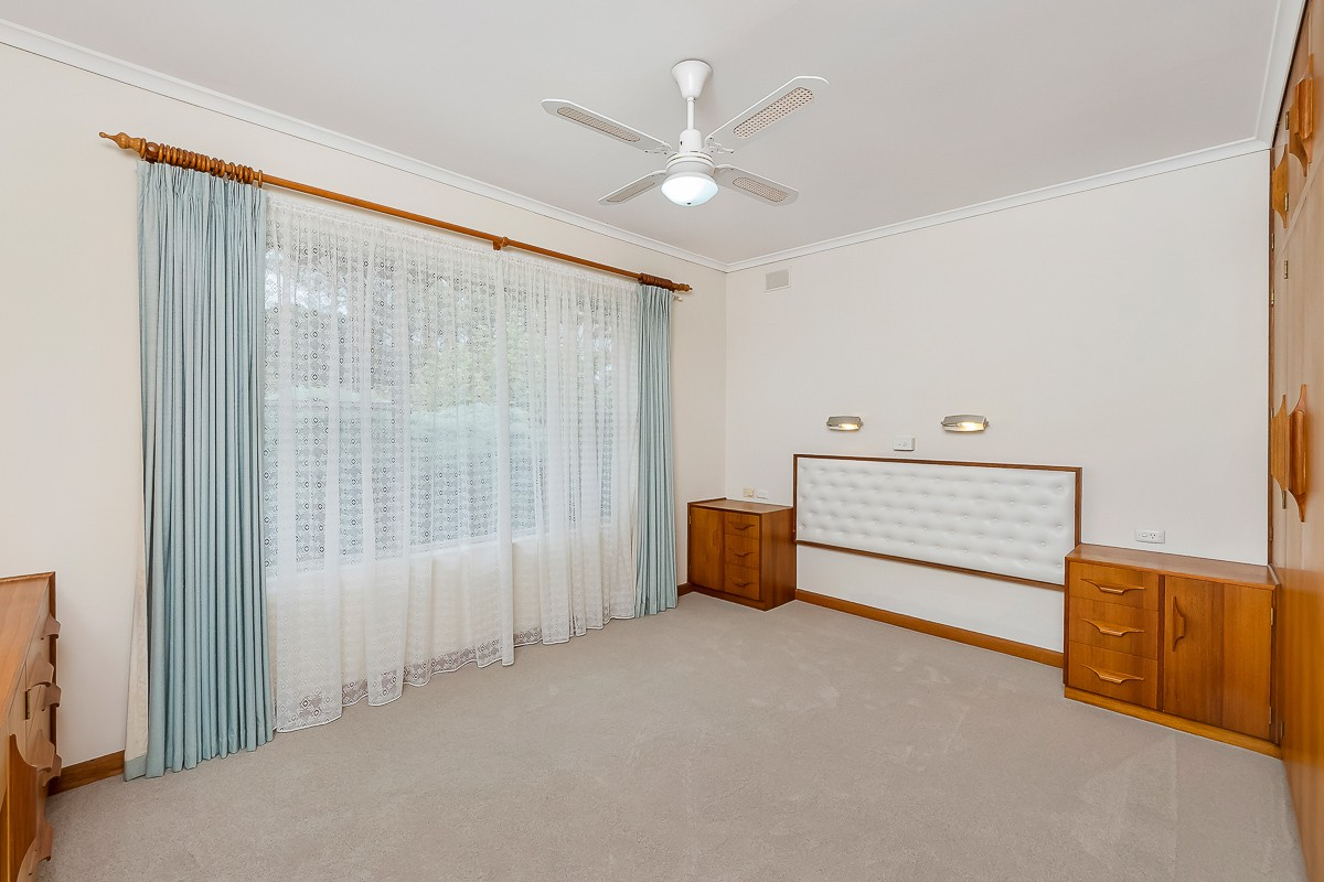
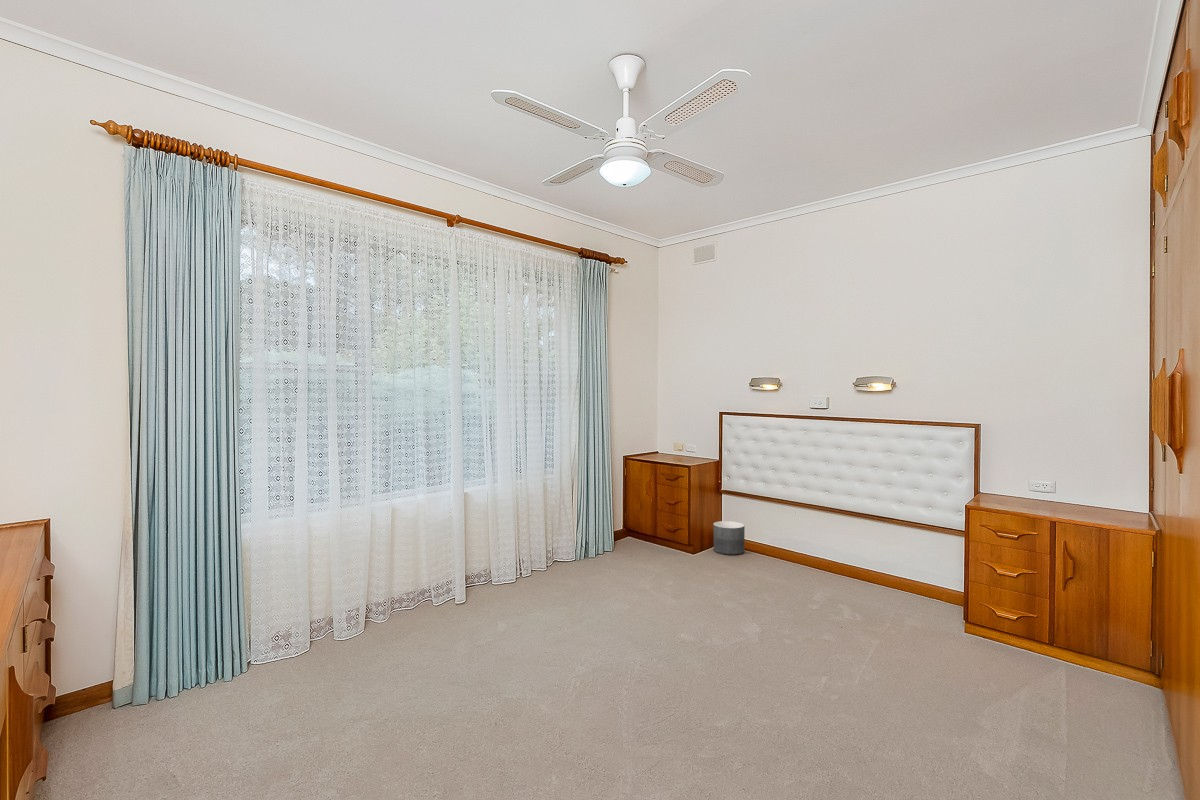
+ planter [712,520,746,556]
